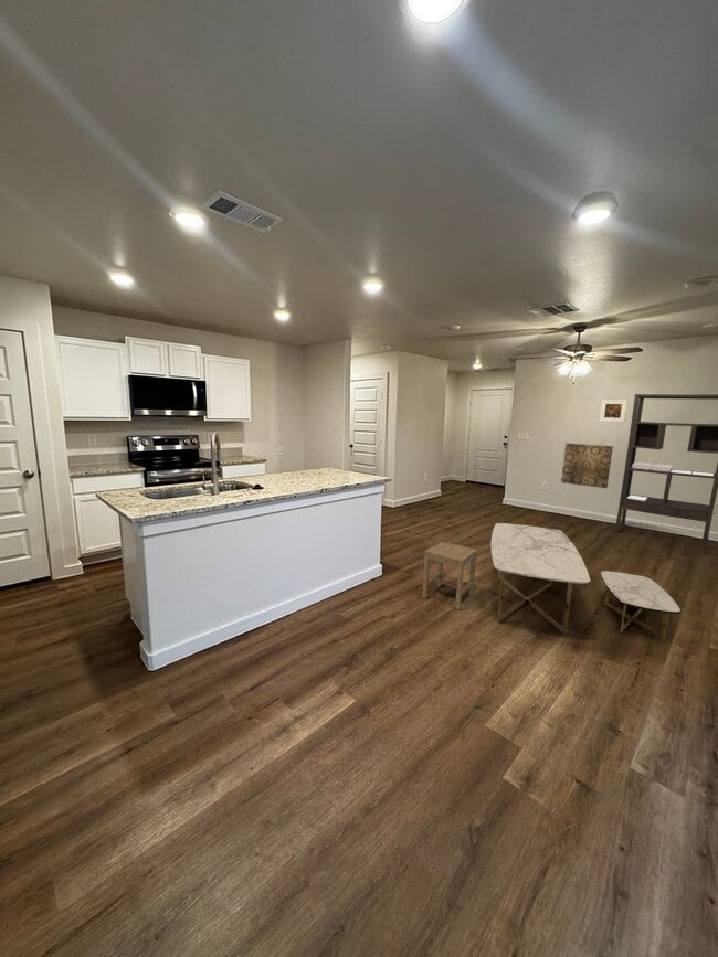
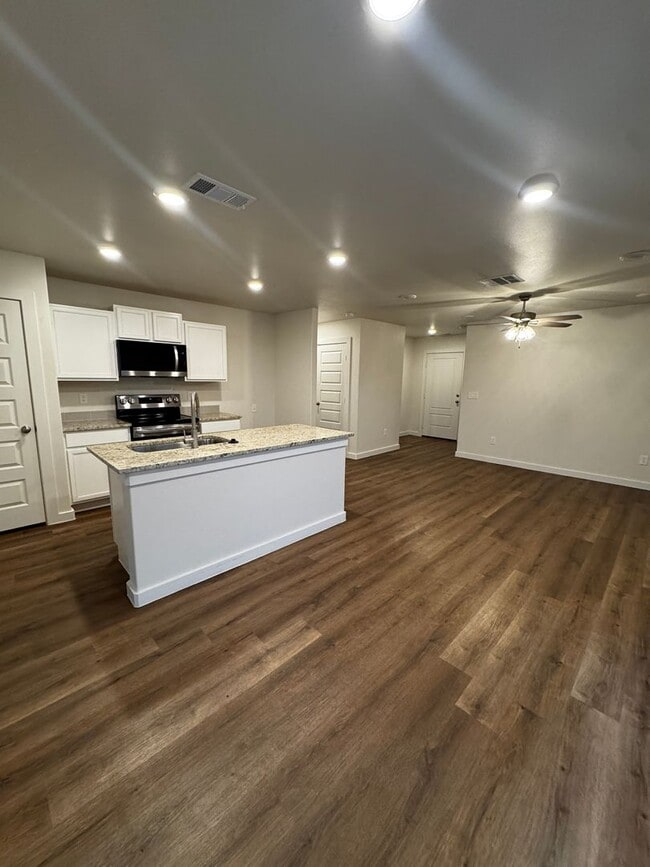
- stool [421,541,478,610]
- coffee table [490,522,682,641]
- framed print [598,398,629,423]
- wall art [560,443,614,489]
- shelving unit [613,393,718,550]
